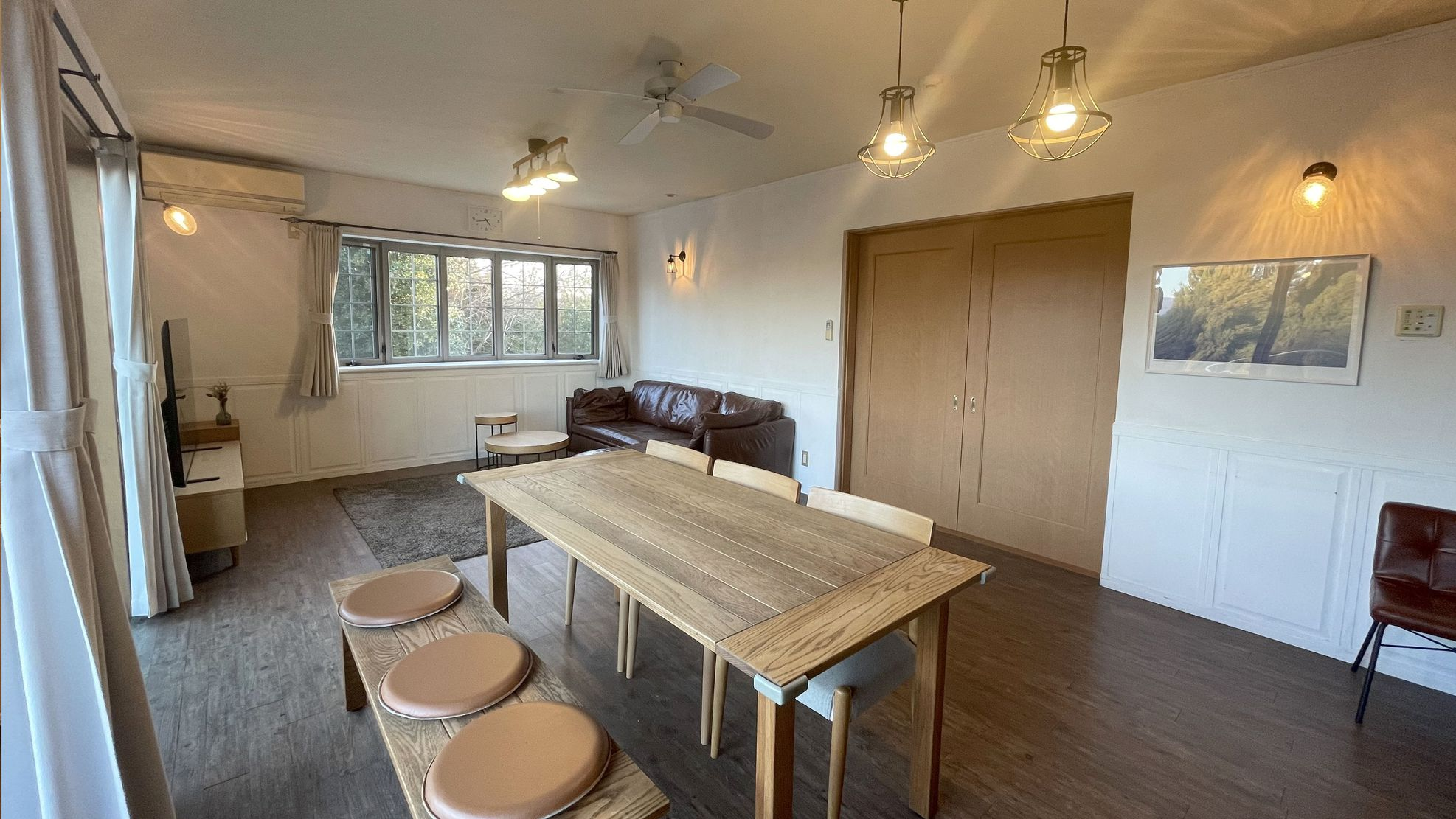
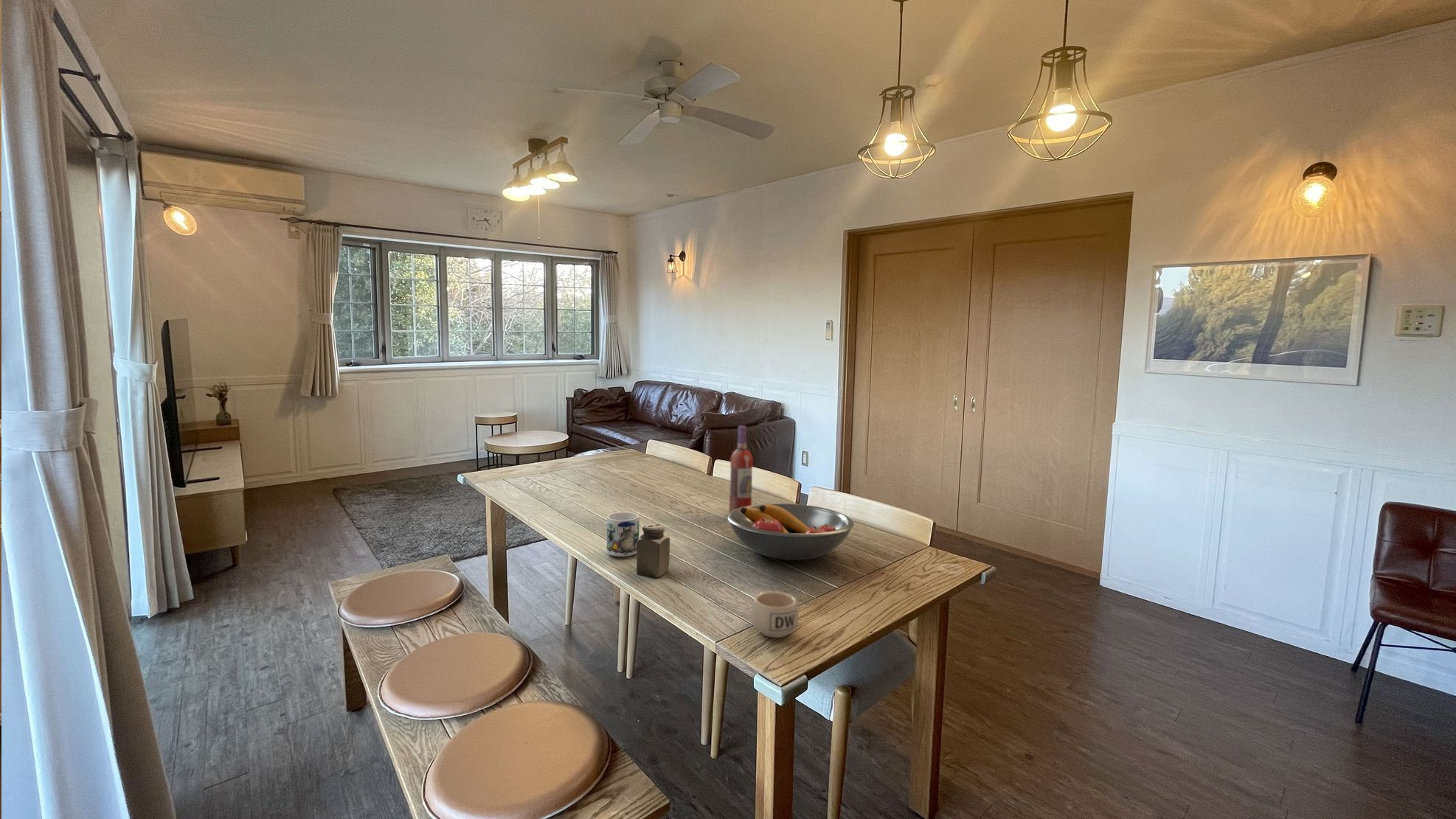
+ wine bottle [728,425,753,514]
+ fruit bowl [727,503,854,561]
+ mug [606,512,640,557]
+ salt shaker [636,523,670,578]
+ mug [750,590,800,638]
